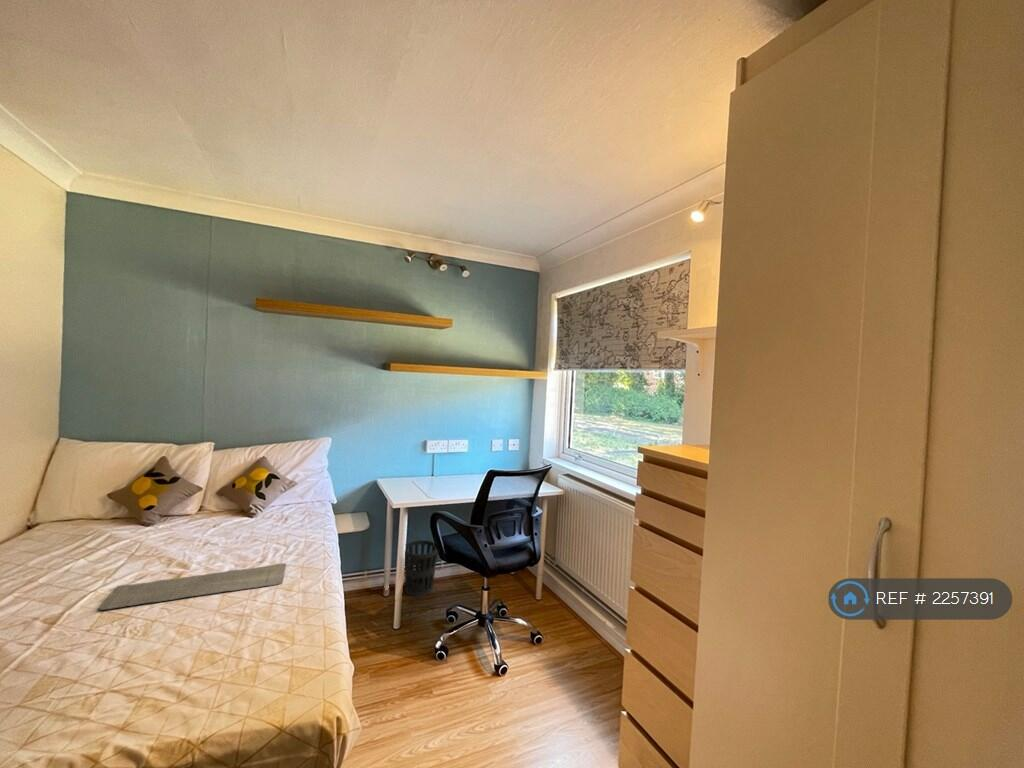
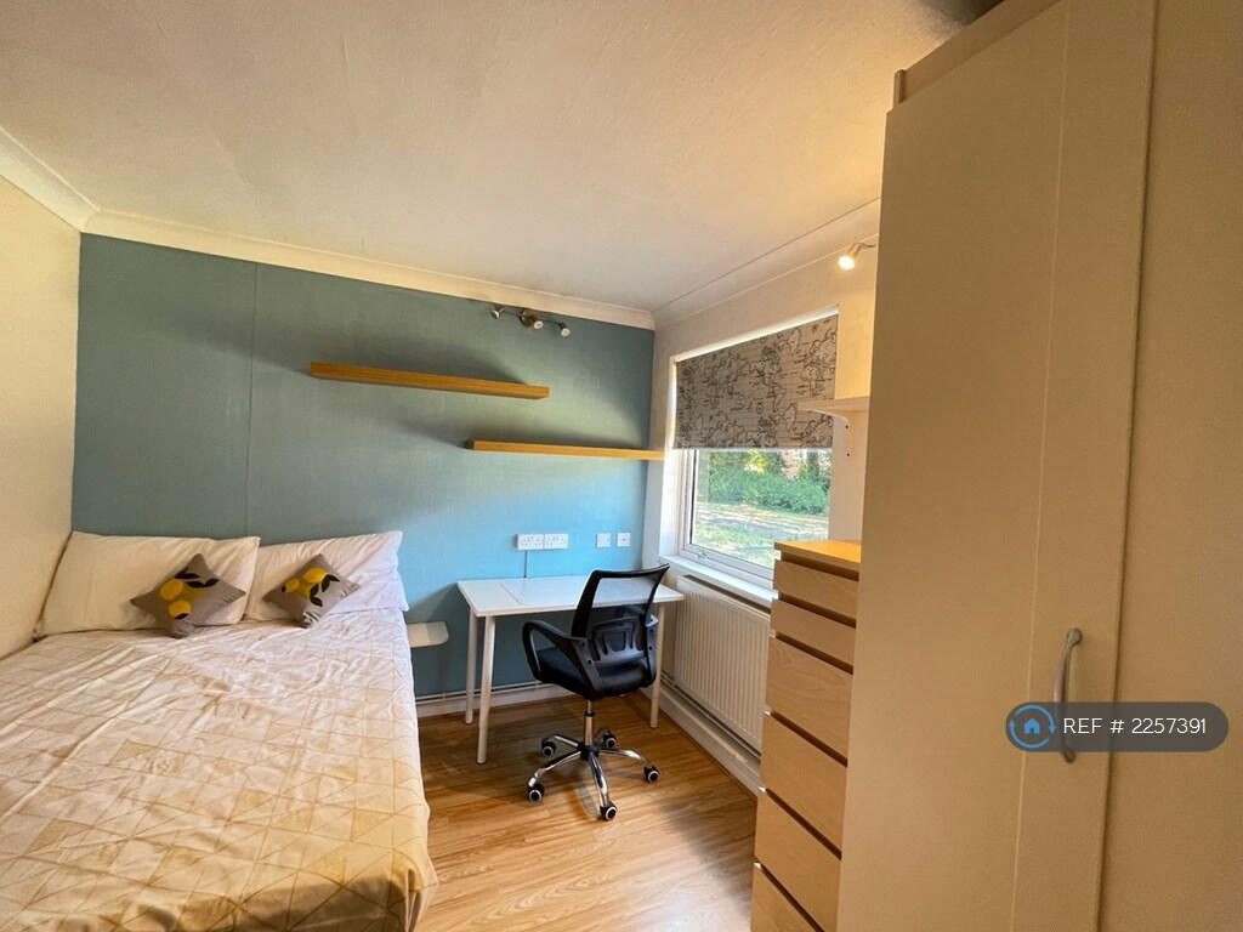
- bath mat [97,562,287,611]
- wastebasket [404,539,439,598]
